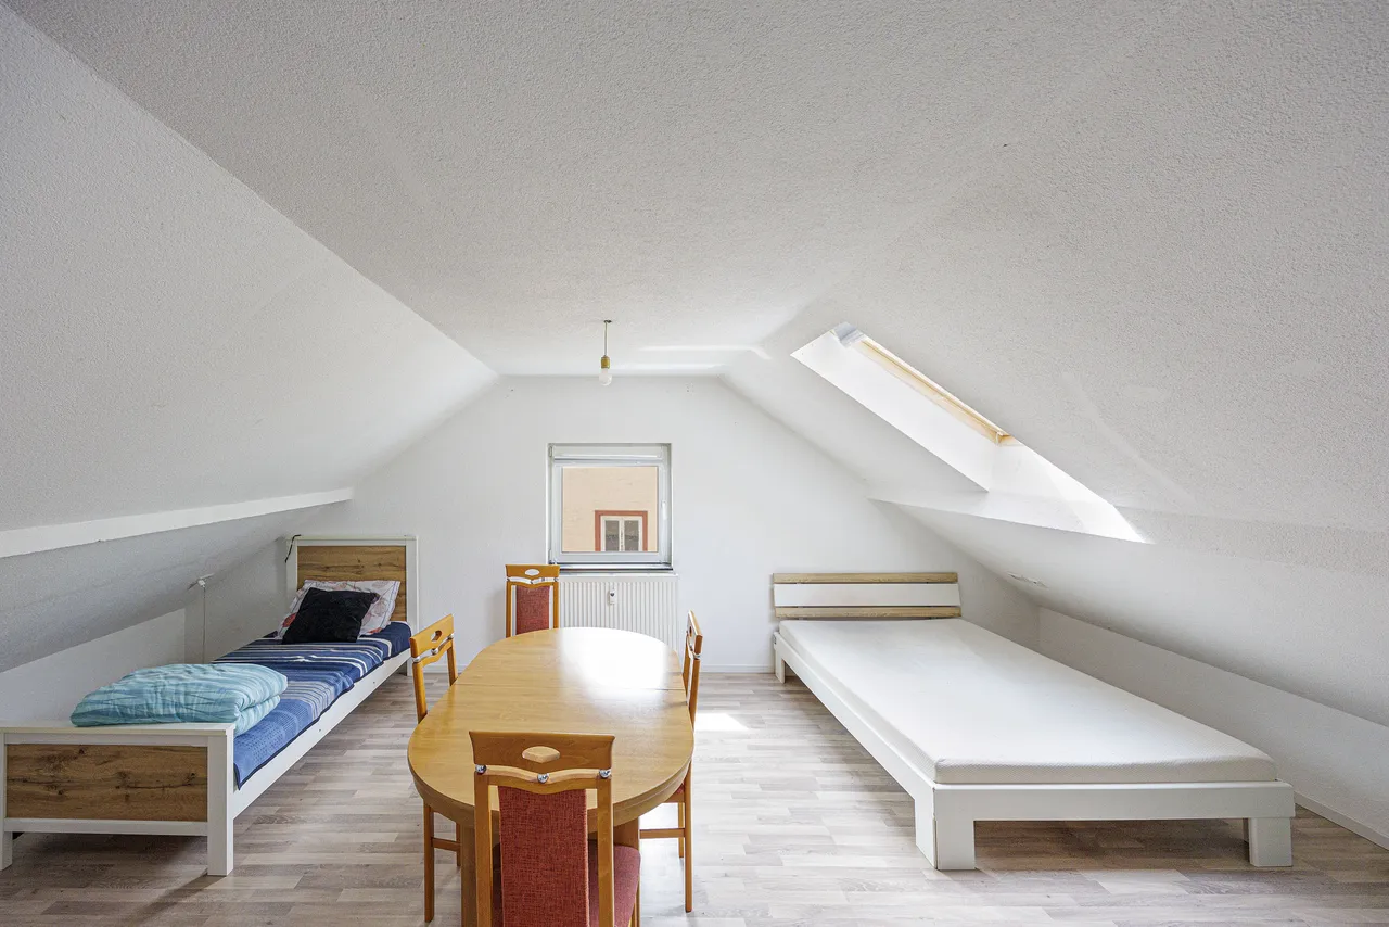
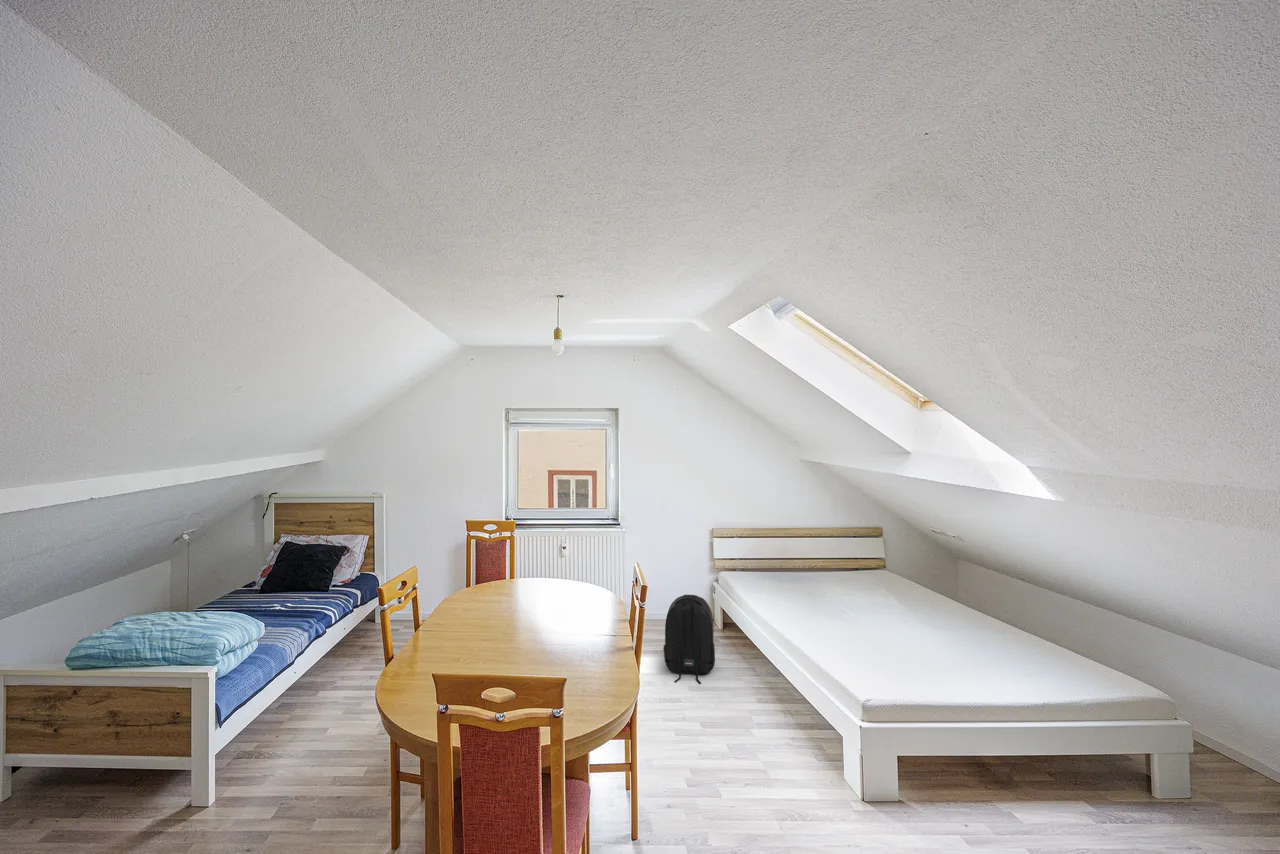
+ backpack [662,593,716,685]
